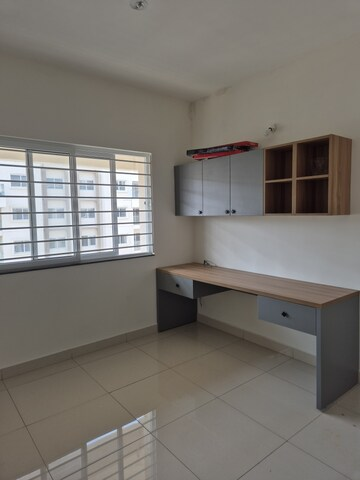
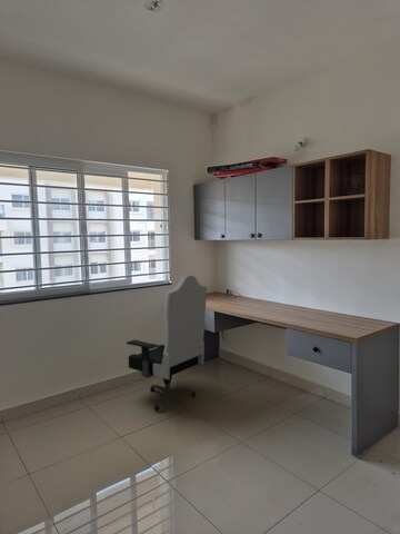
+ office chair [126,274,208,413]
